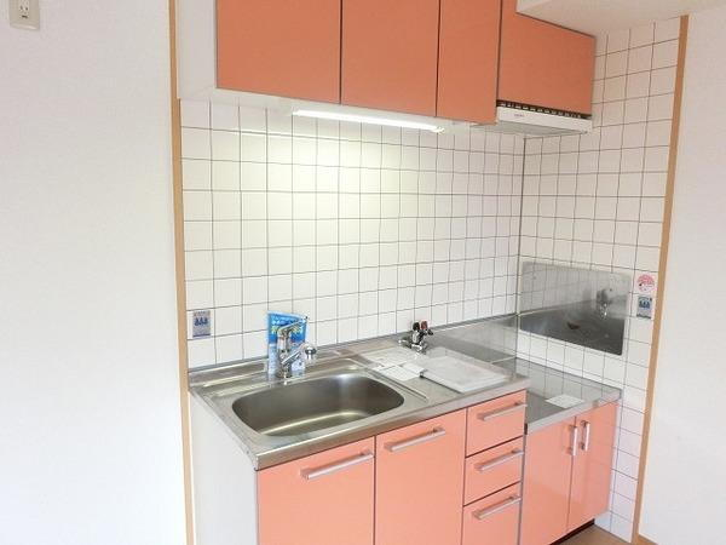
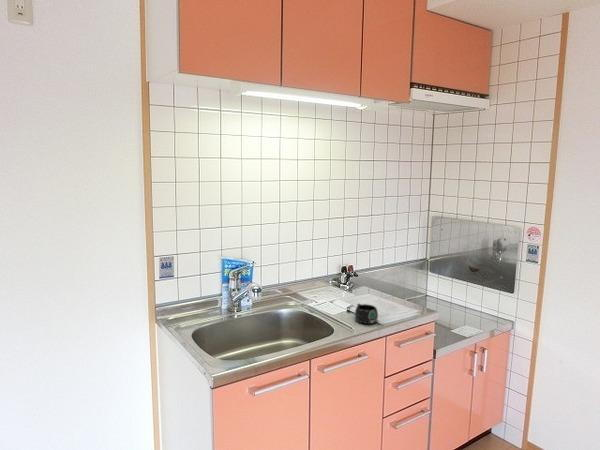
+ mug [354,303,379,325]
